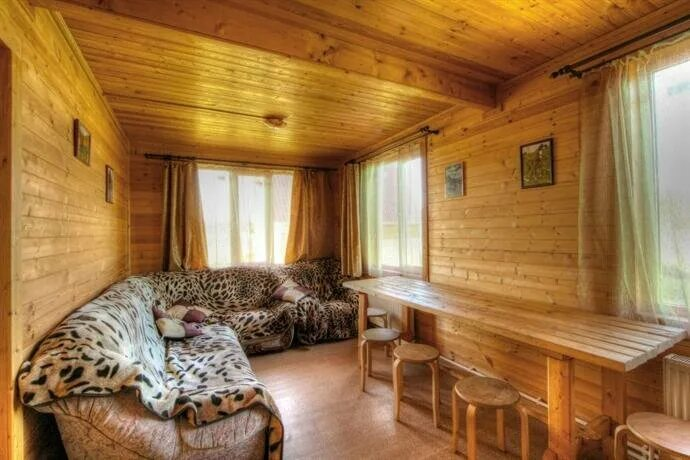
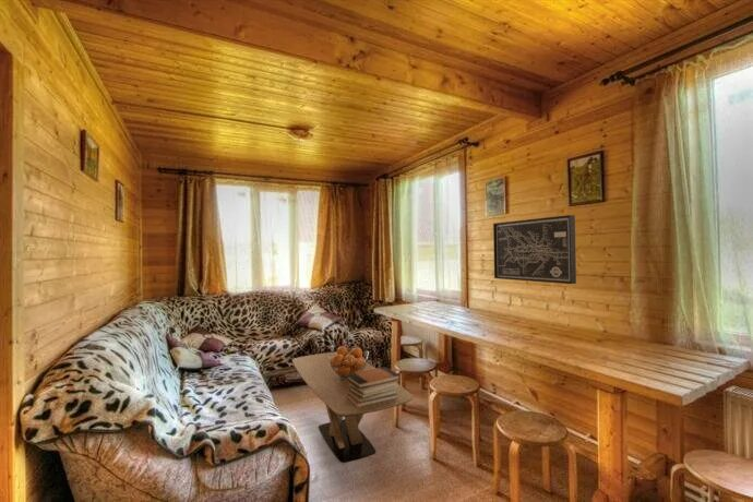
+ book stack [346,366,402,407]
+ coffee table [291,350,415,463]
+ wall art [492,214,577,285]
+ fruit basket [328,345,370,380]
